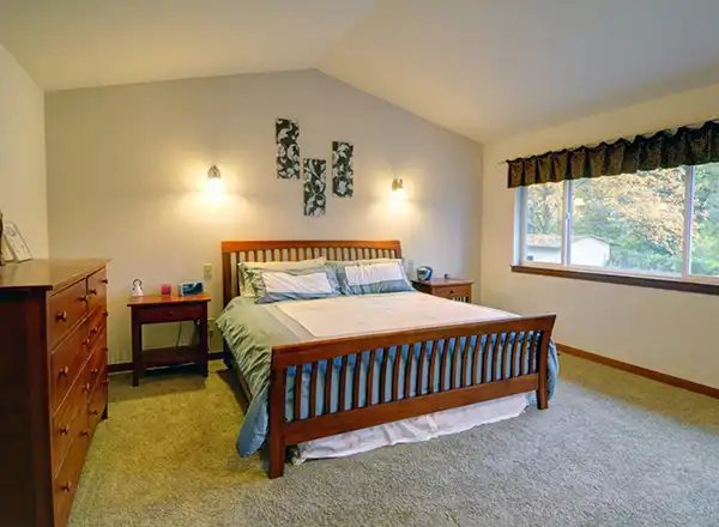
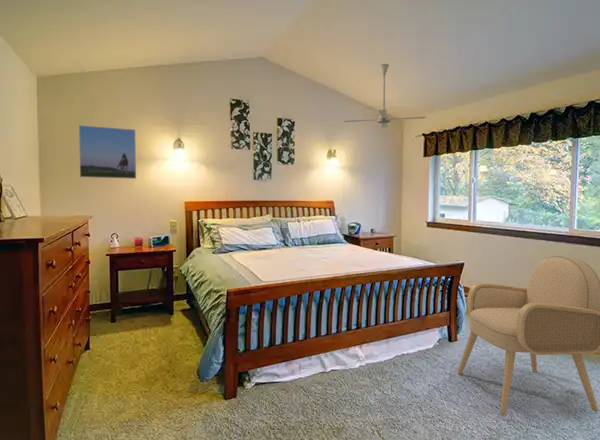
+ ceiling fan [343,63,427,129]
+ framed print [78,124,137,180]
+ armchair [456,255,600,417]
